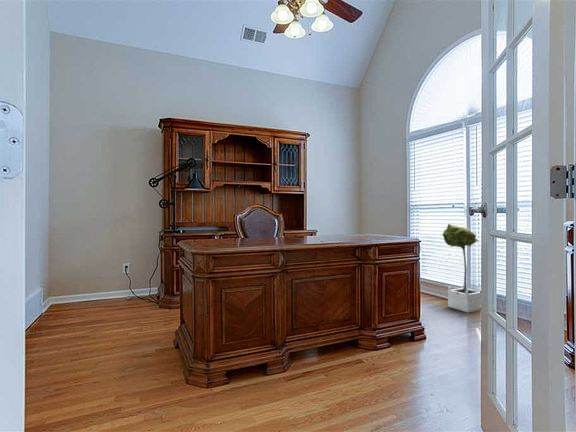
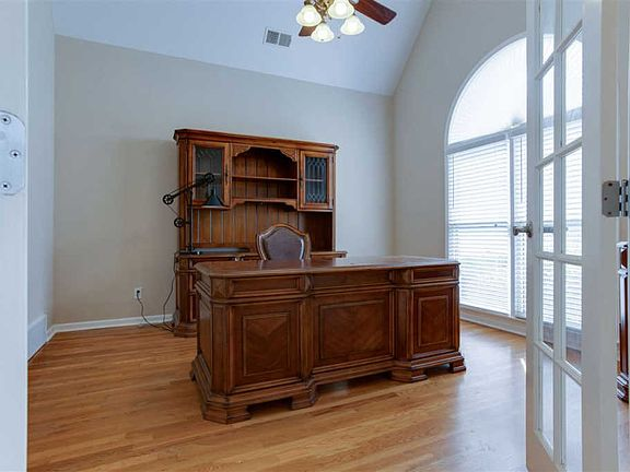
- potted tree [441,223,481,313]
